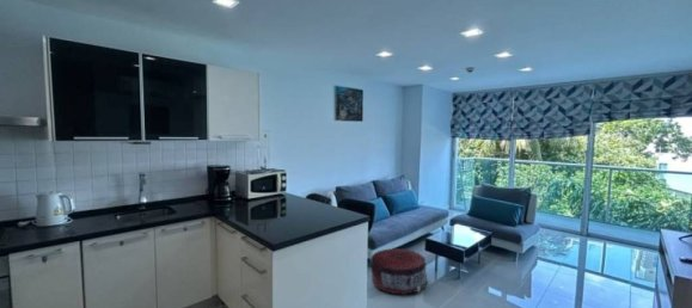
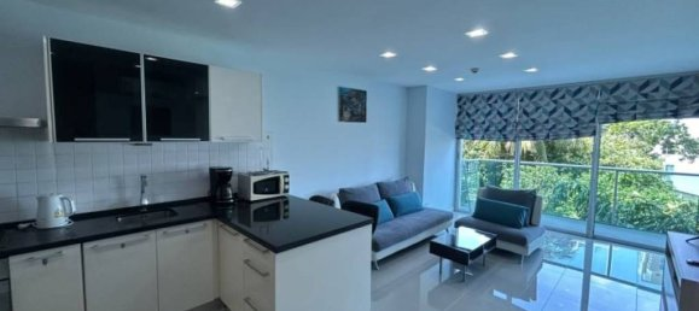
- pouf [369,246,429,296]
